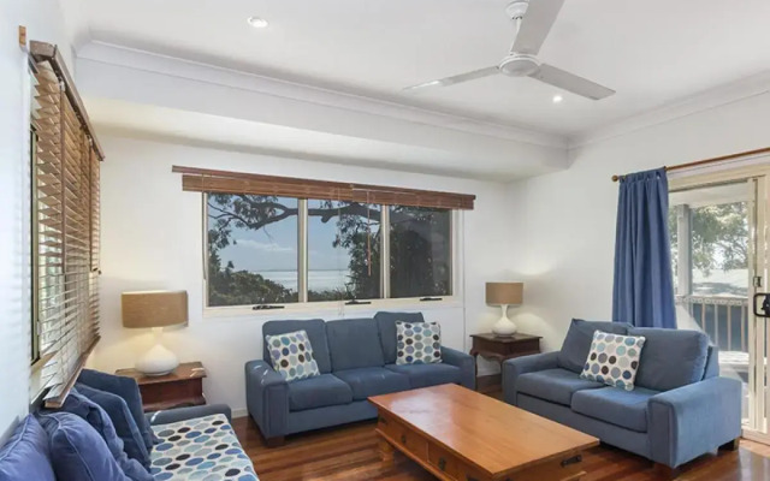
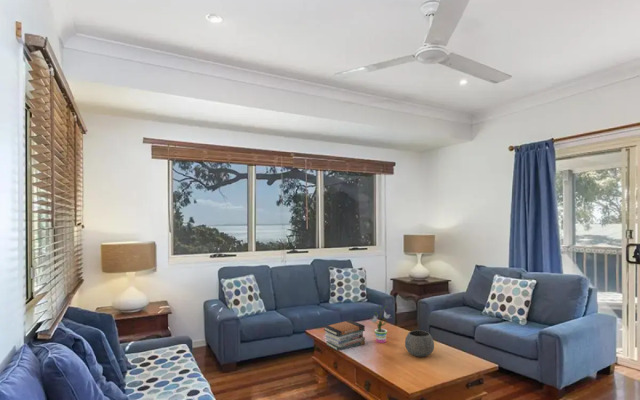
+ bowl [404,329,435,358]
+ potted plant [369,304,392,344]
+ book stack [323,319,366,352]
